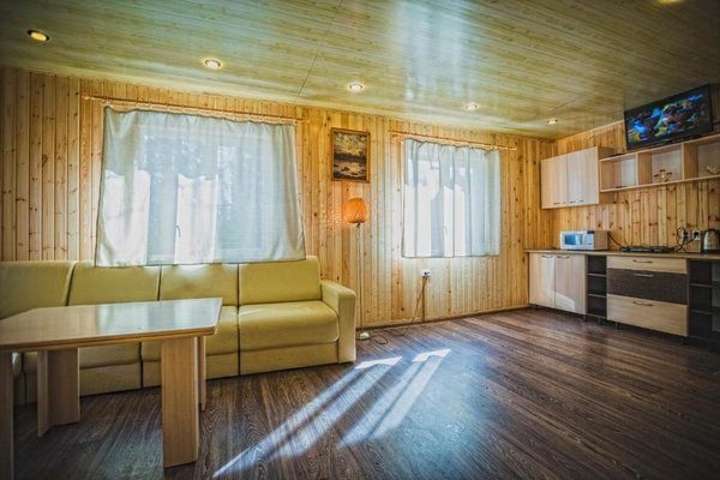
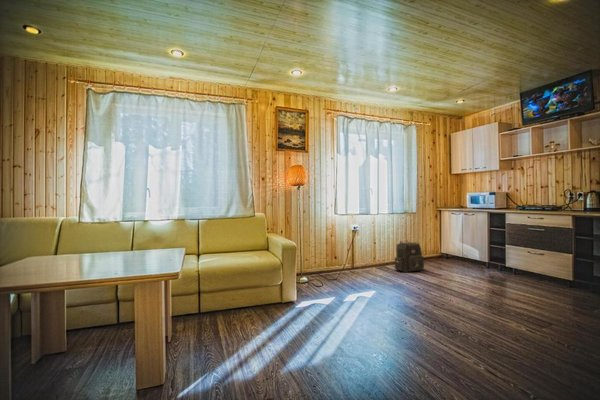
+ backpack [393,240,425,273]
